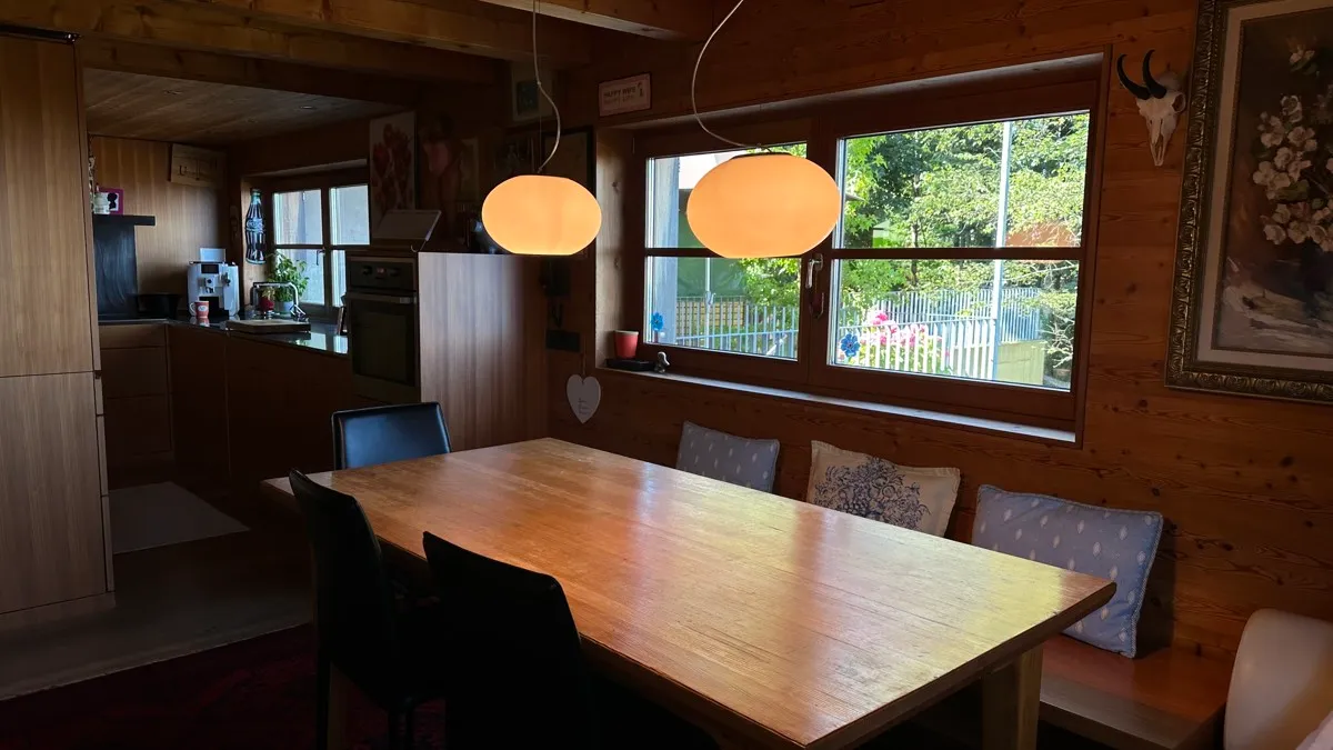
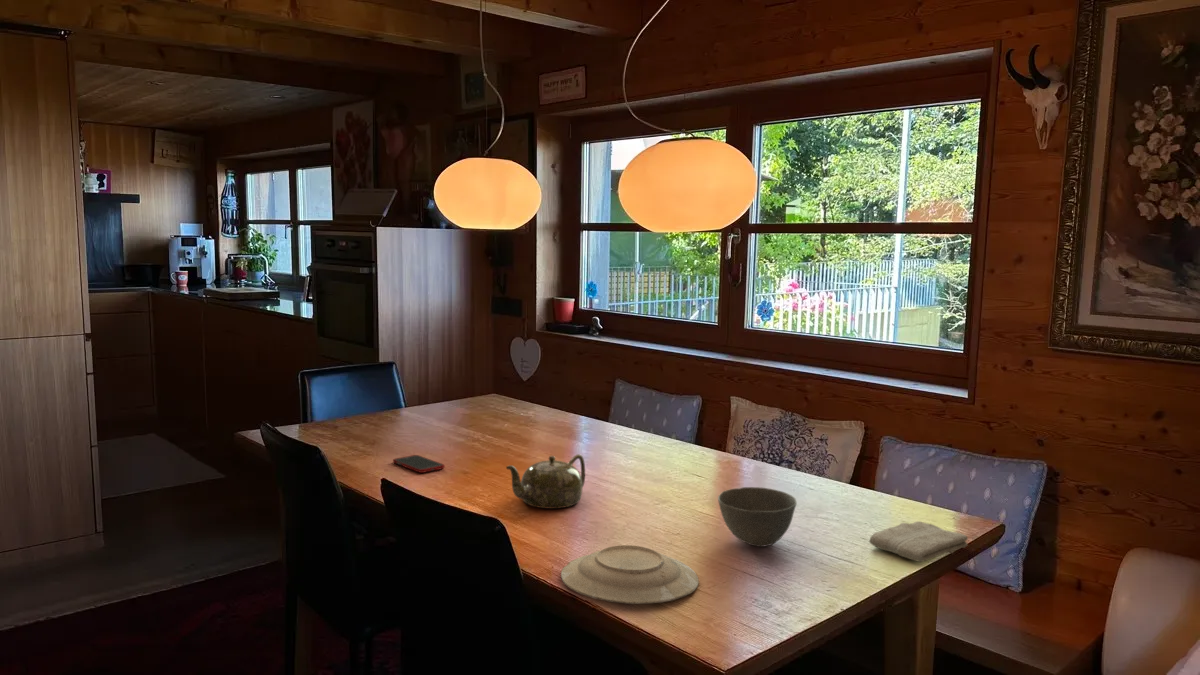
+ washcloth [868,520,969,563]
+ cell phone [392,454,446,474]
+ plate [560,544,700,605]
+ teapot [505,453,586,509]
+ bowl [717,486,798,548]
